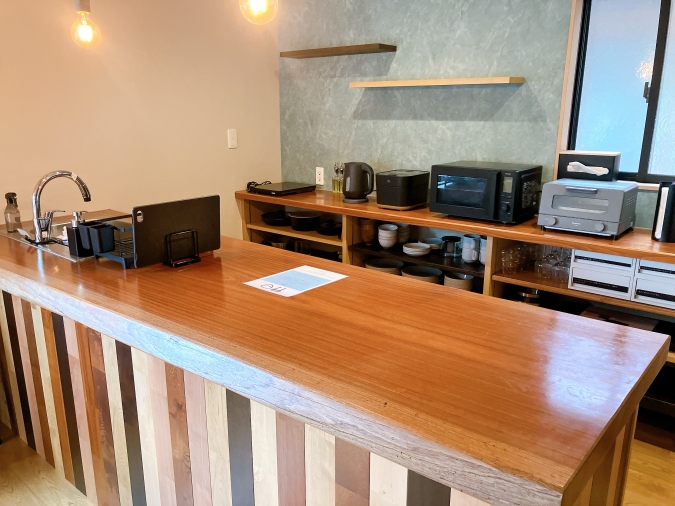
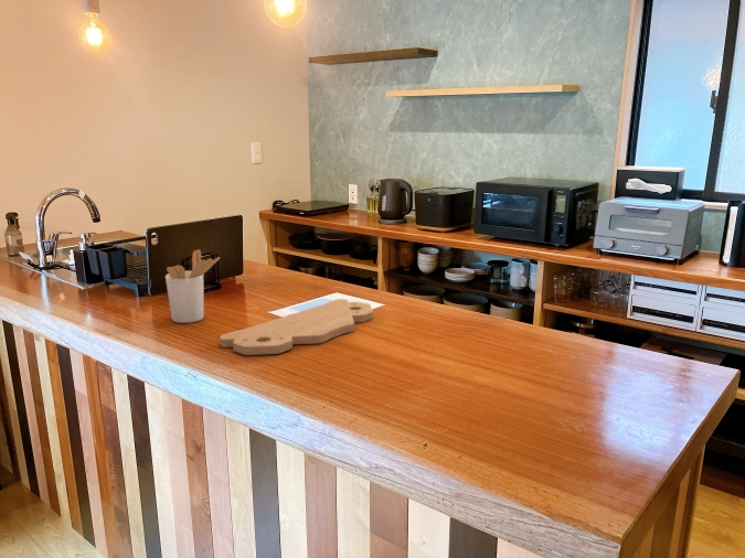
+ cutting board [219,298,374,356]
+ utensil holder [164,248,221,324]
